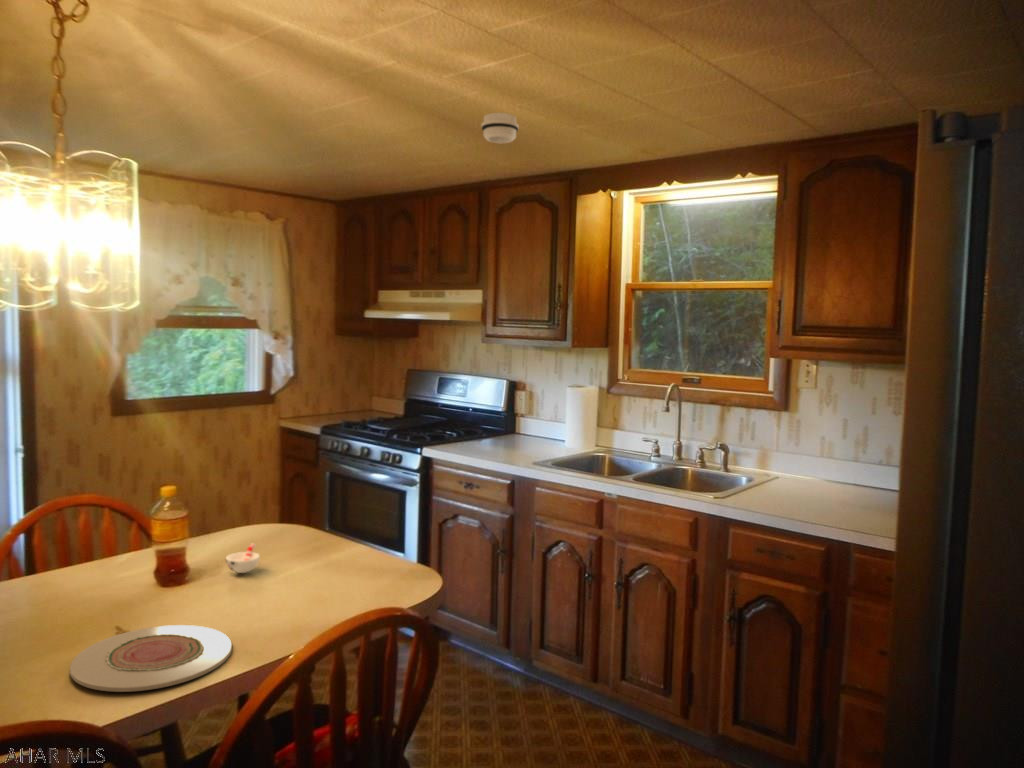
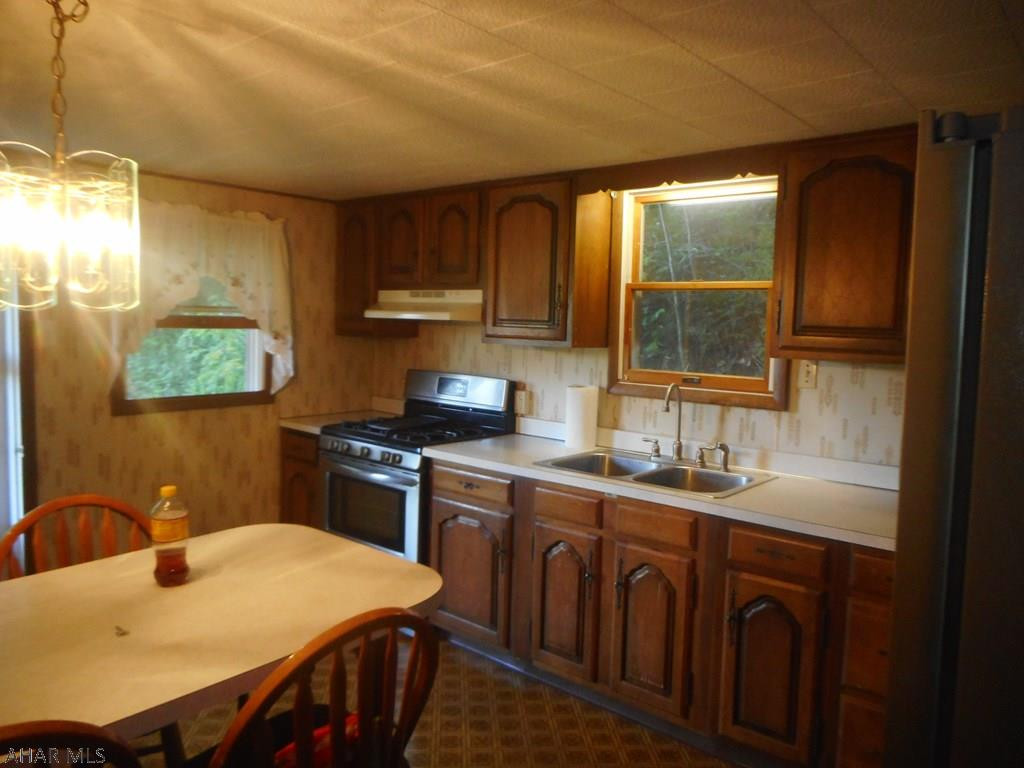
- smoke detector [480,112,520,144]
- plate [69,624,233,693]
- cup [225,542,261,574]
